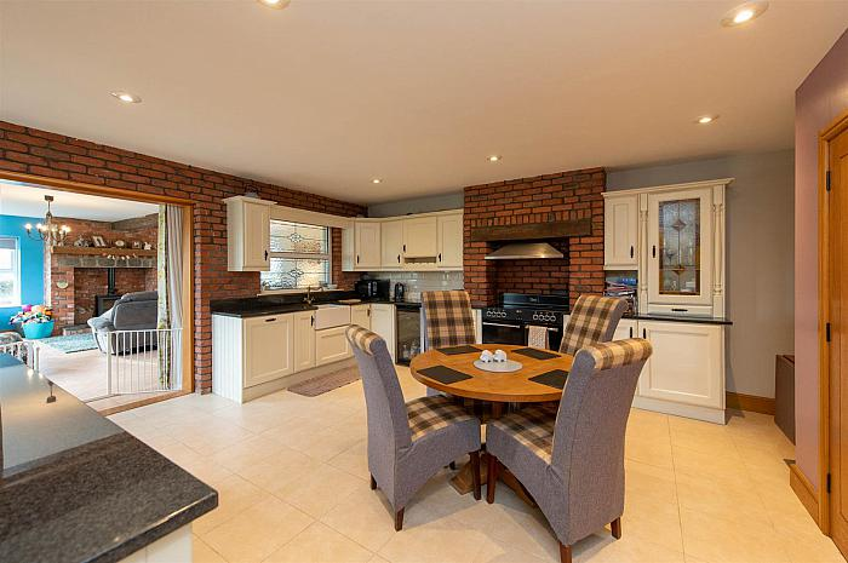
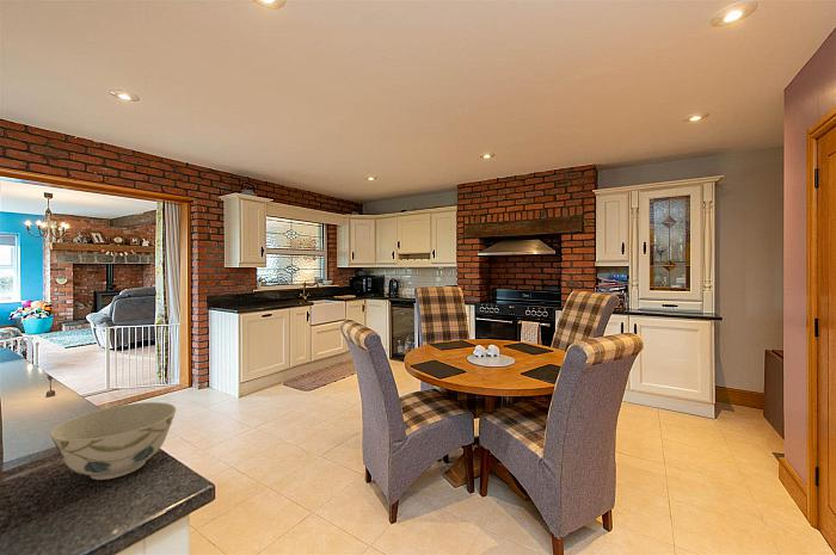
+ bowl [49,401,178,481]
